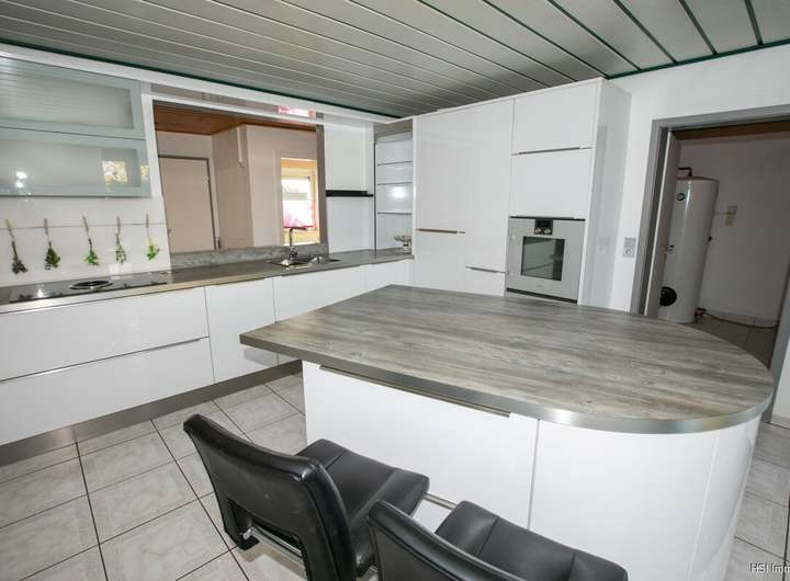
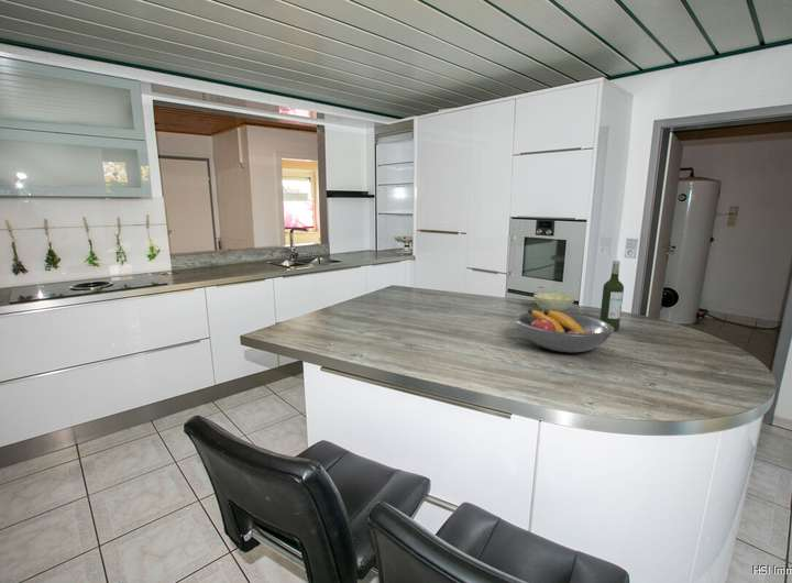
+ fruit bowl [515,309,615,353]
+ bowl [532,292,578,312]
+ wine bottle [600,260,625,332]
